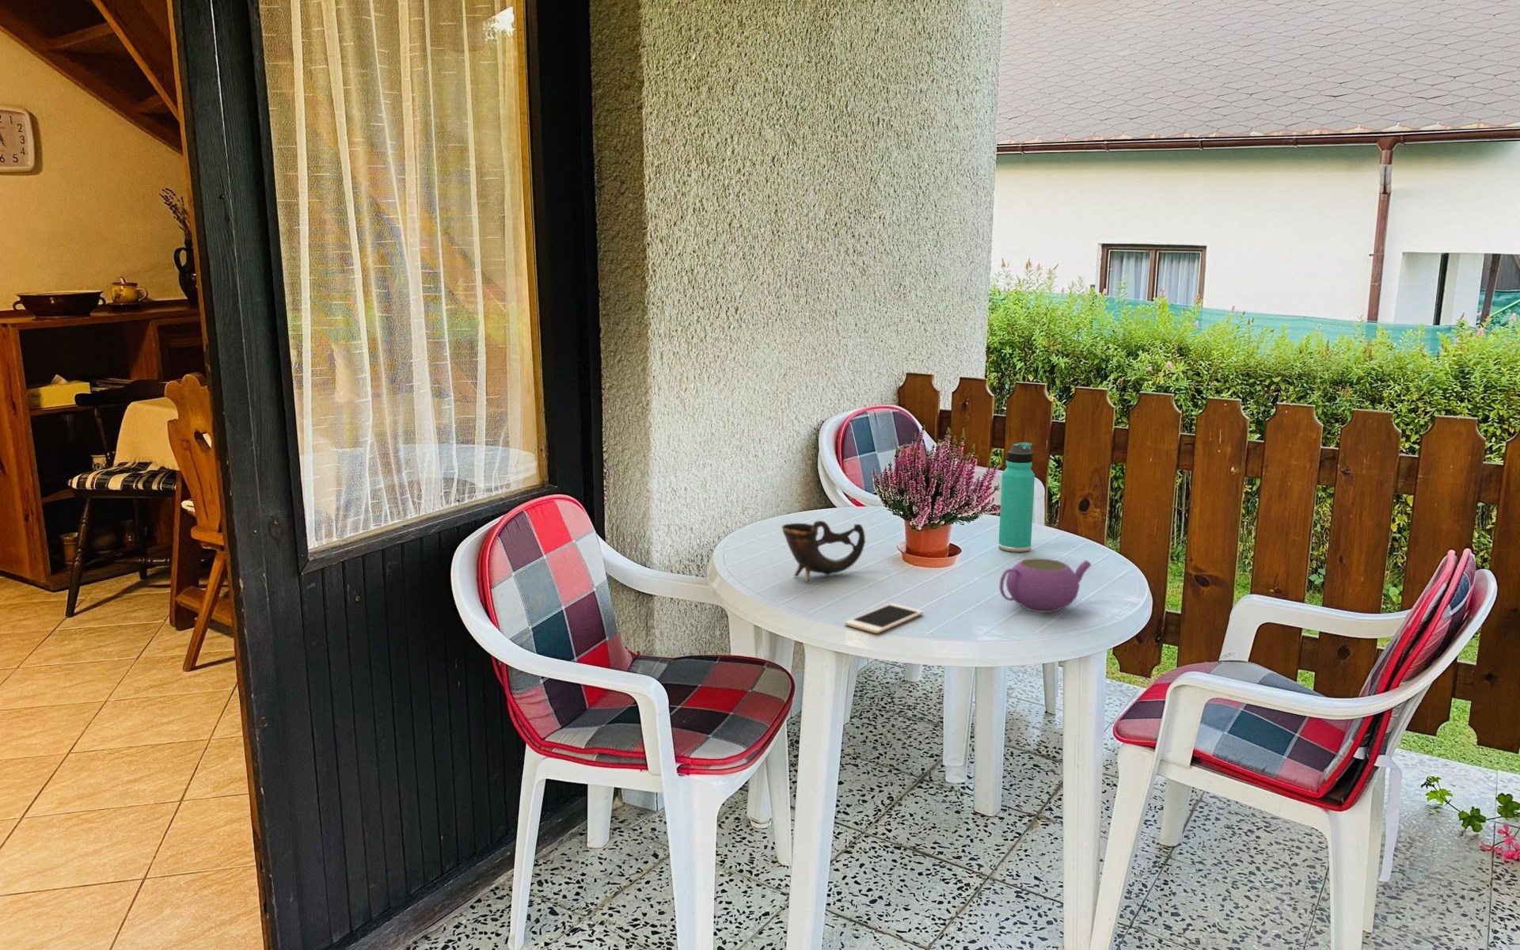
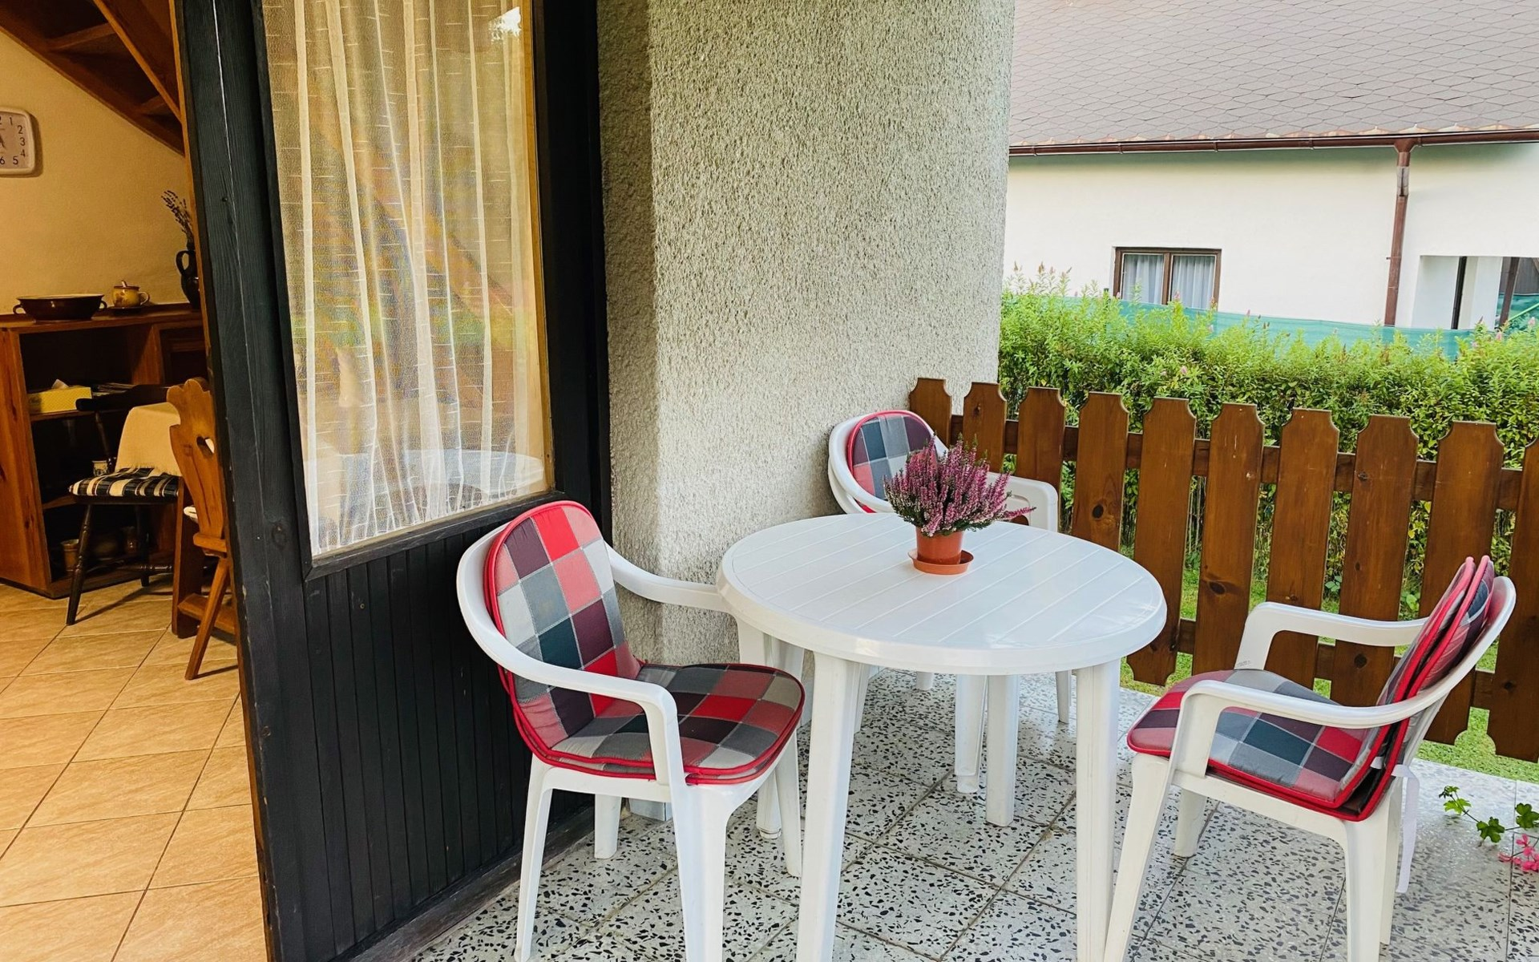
- thermos bottle [998,441,1035,553]
- teapot [998,557,1092,614]
- cup [780,520,866,582]
- cell phone [844,602,924,634]
